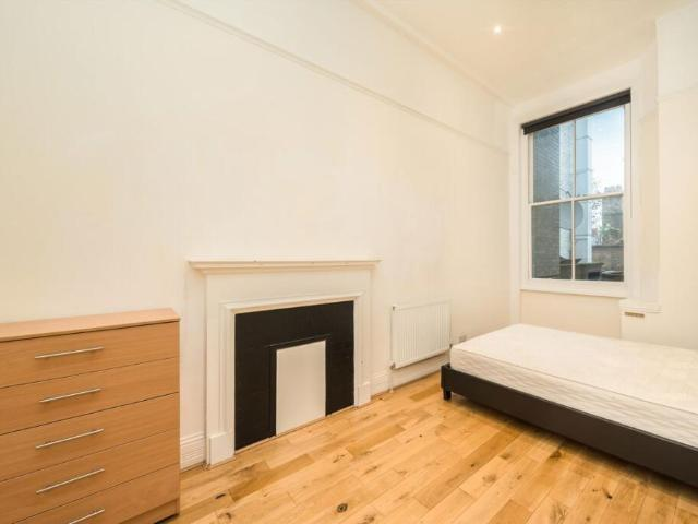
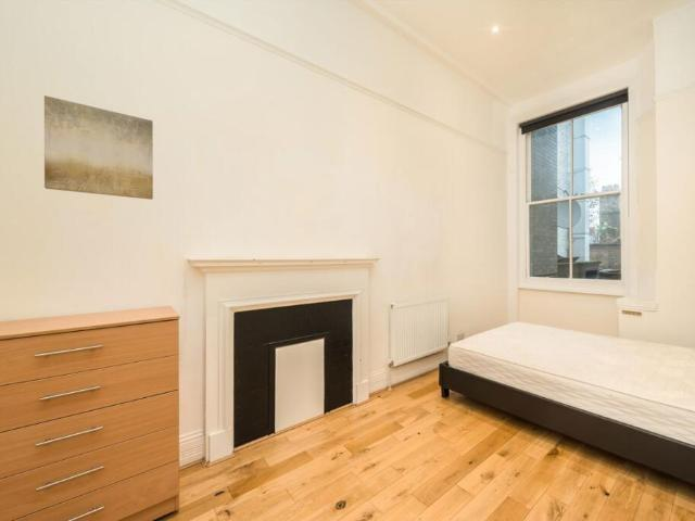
+ wall art [43,94,154,201]
